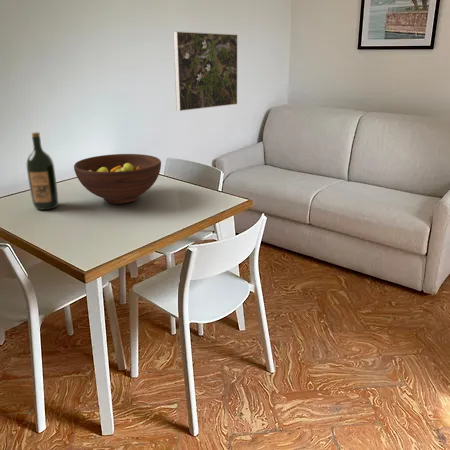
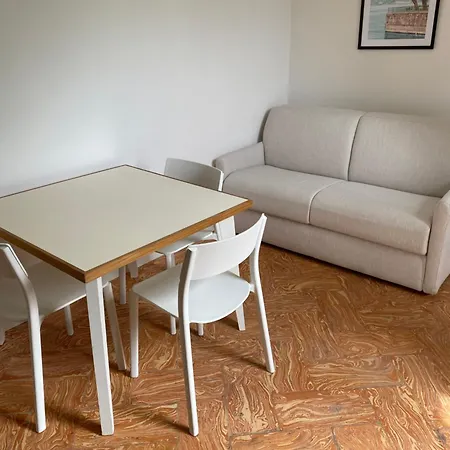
- fruit bowl [73,153,162,205]
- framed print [172,30,238,112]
- wine bottle [26,131,59,211]
